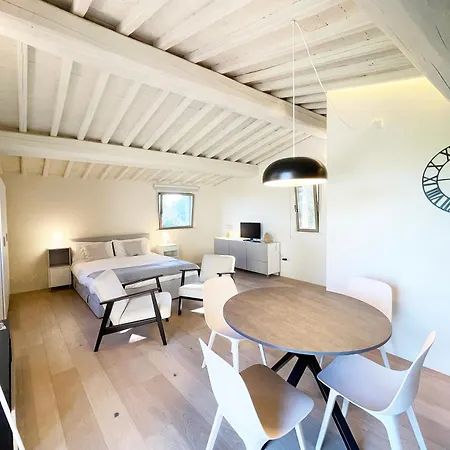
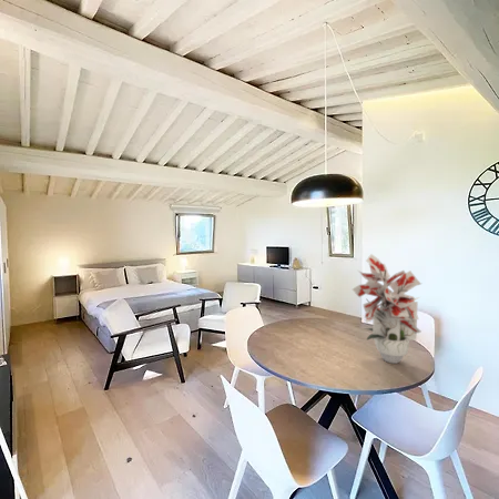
+ bouquet [352,253,424,365]
